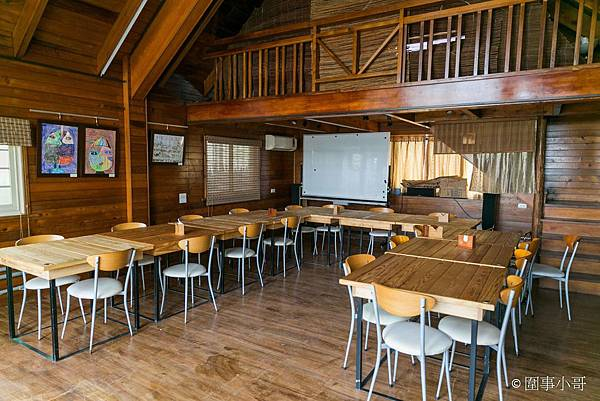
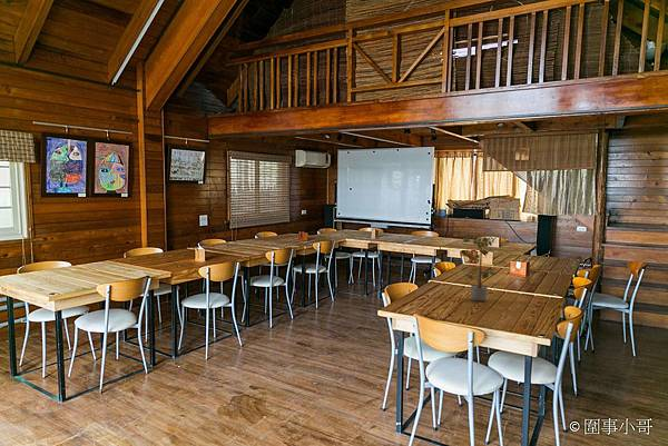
+ potted plant [458,234,498,303]
